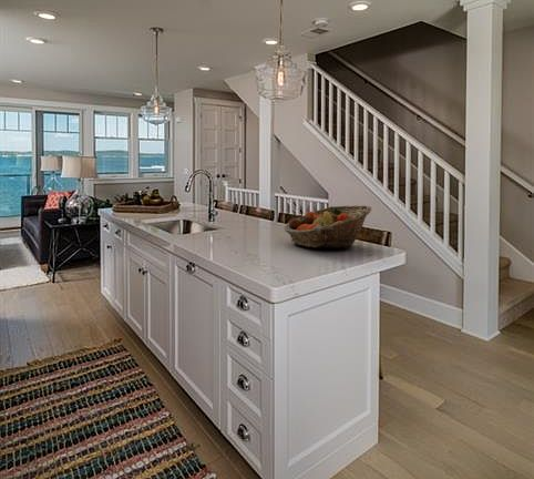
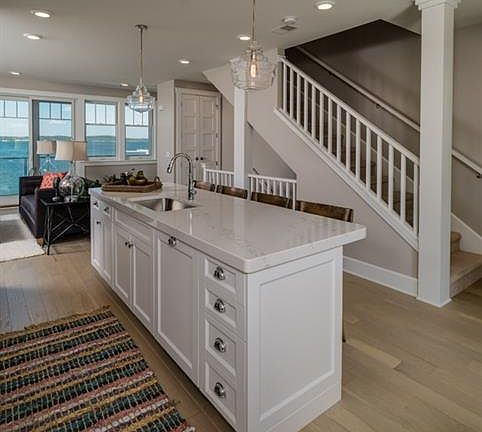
- fruit basket [284,204,372,249]
